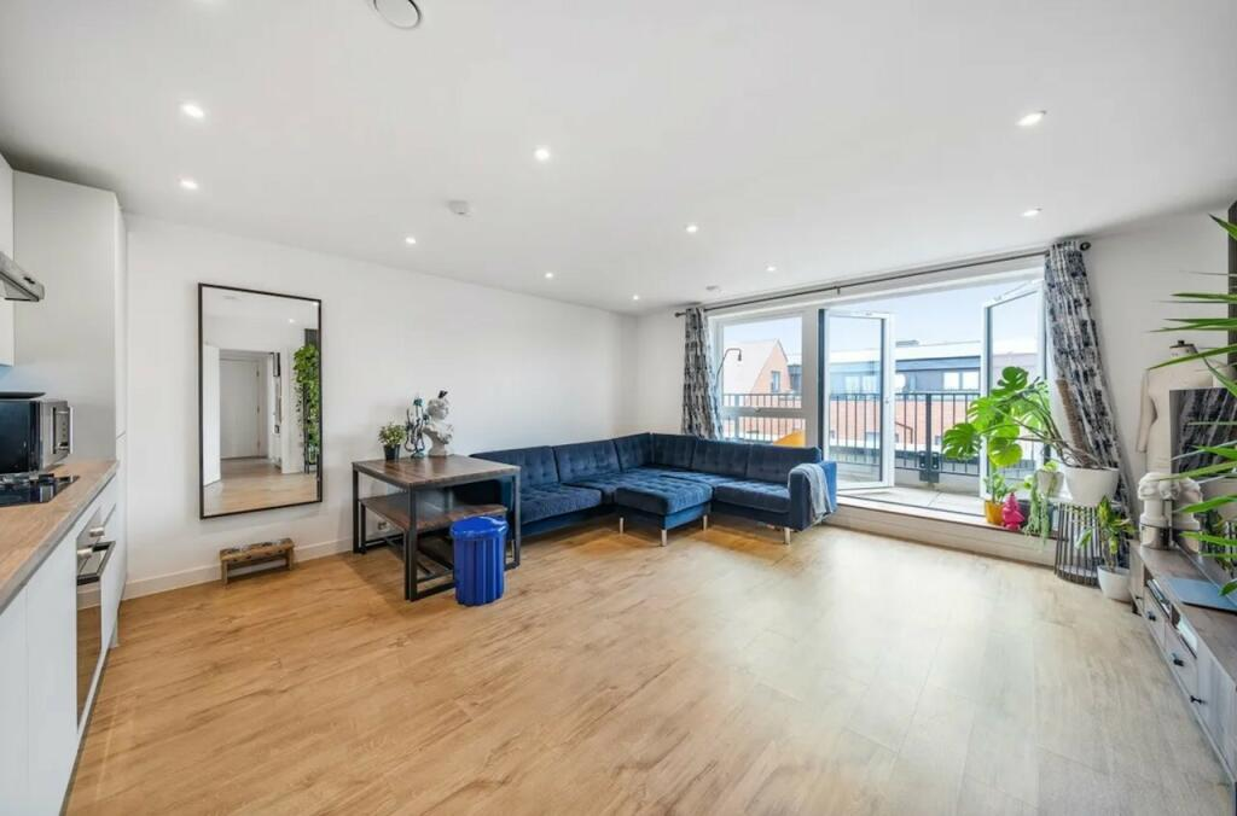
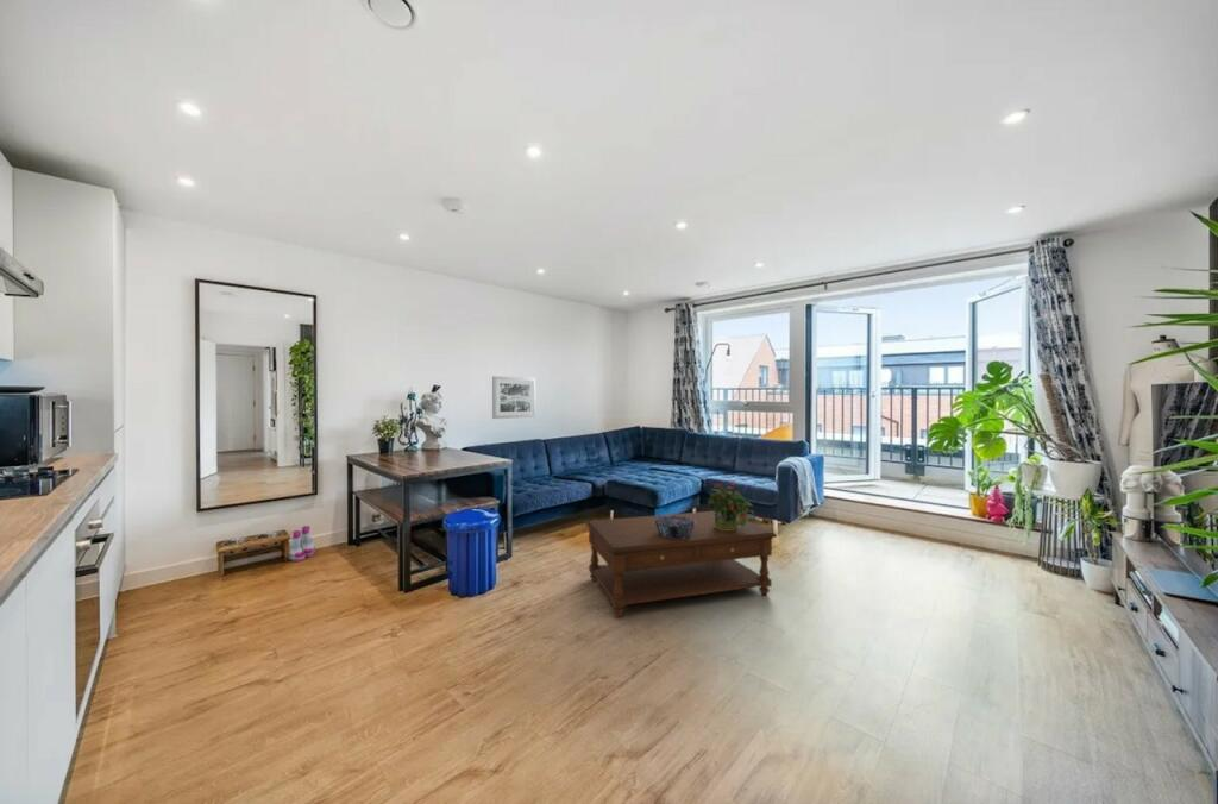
+ wall art [491,375,538,420]
+ decorative bowl [654,516,696,539]
+ boots [287,525,316,563]
+ coffee table [584,510,778,617]
+ potted plant [707,479,756,530]
